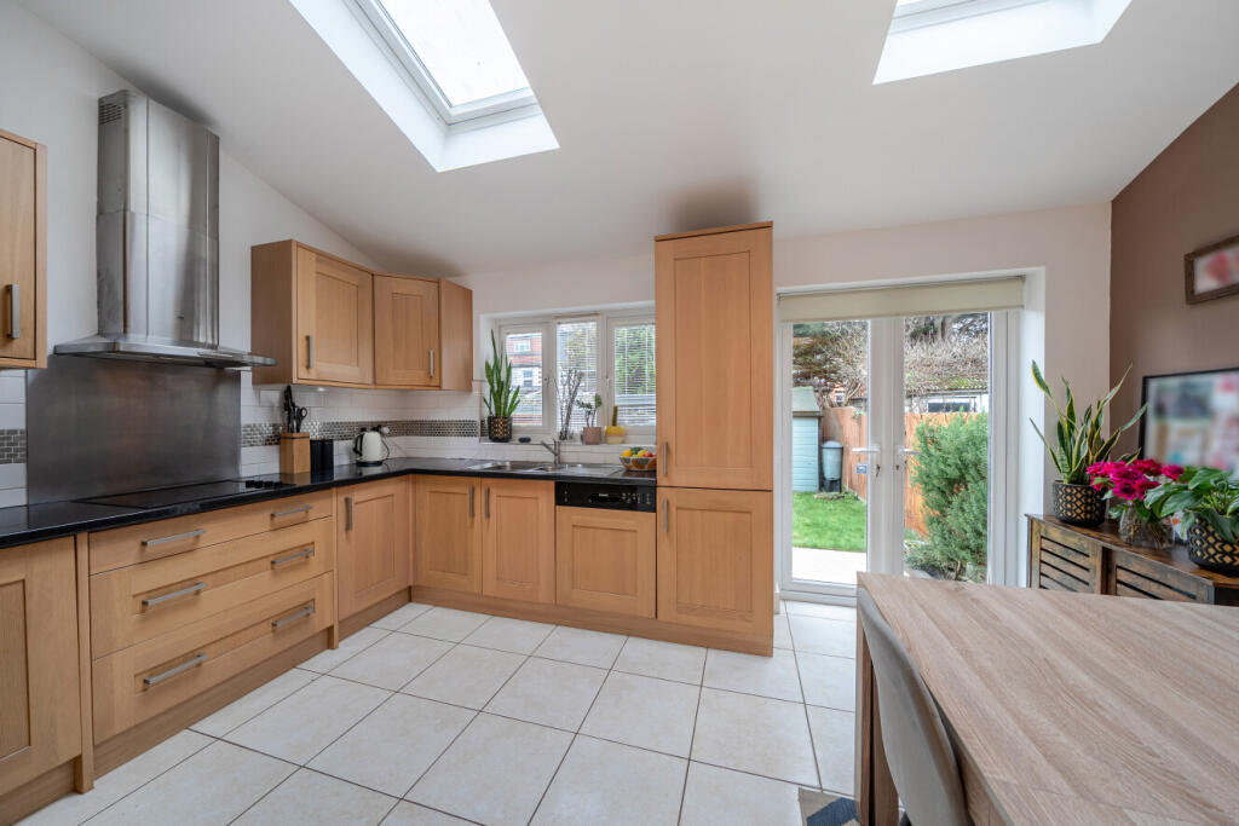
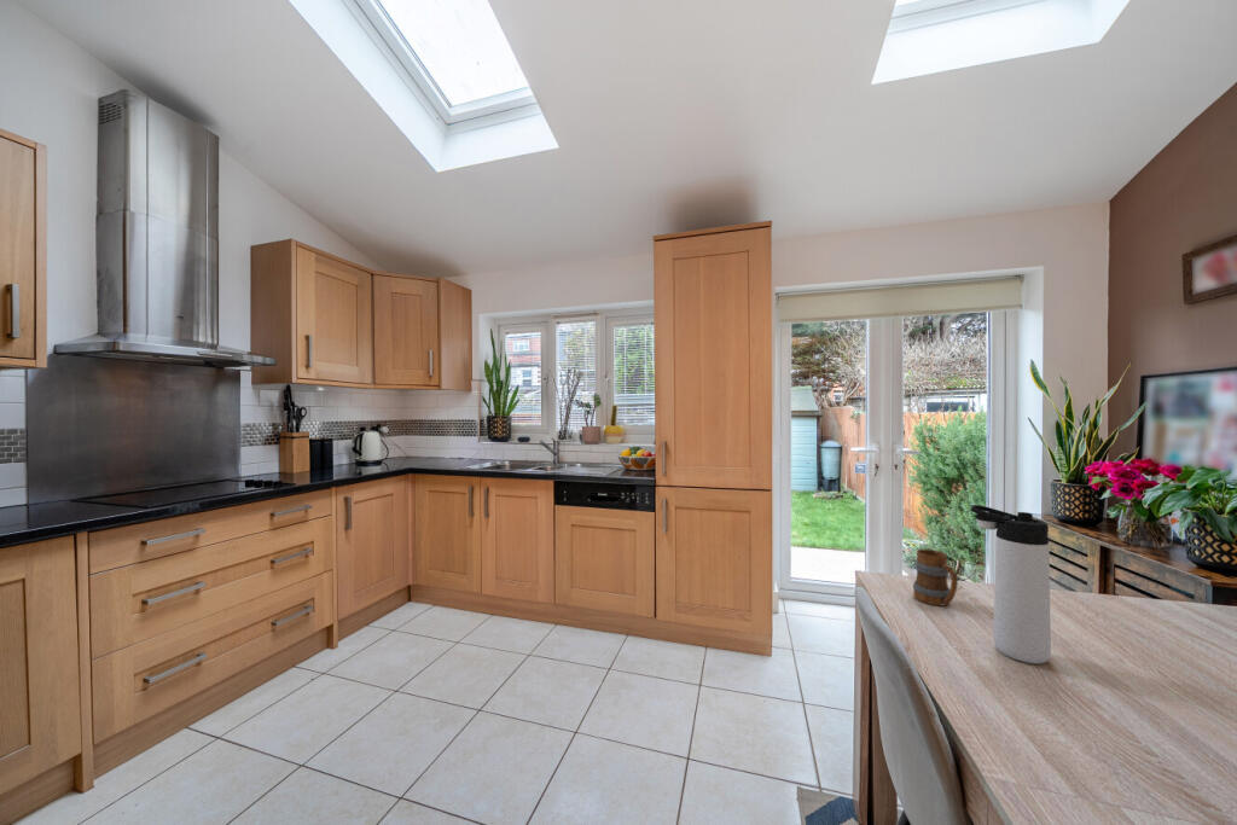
+ thermos bottle [970,504,1052,666]
+ mug [912,548,959,608]
